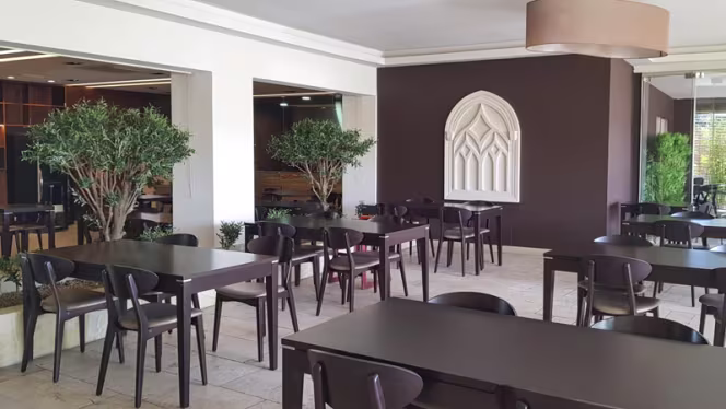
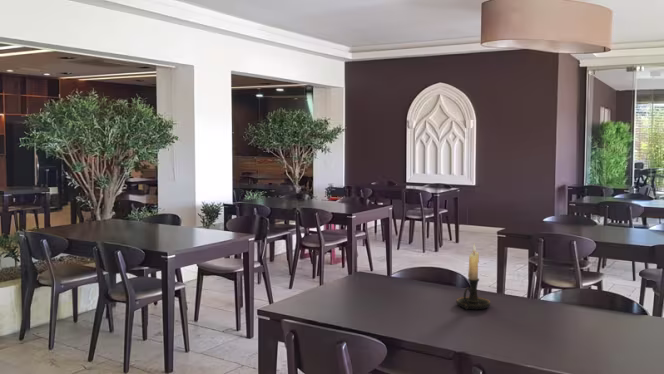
+ candle holder [455,243,491,311]
